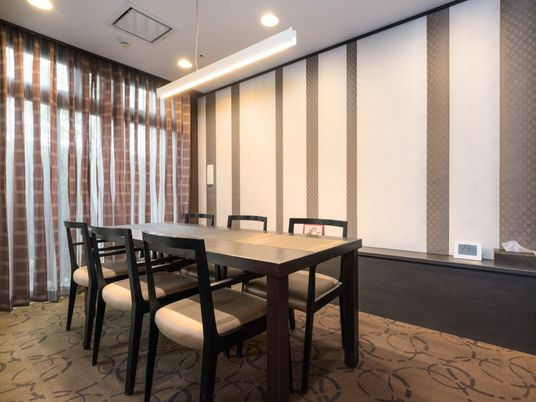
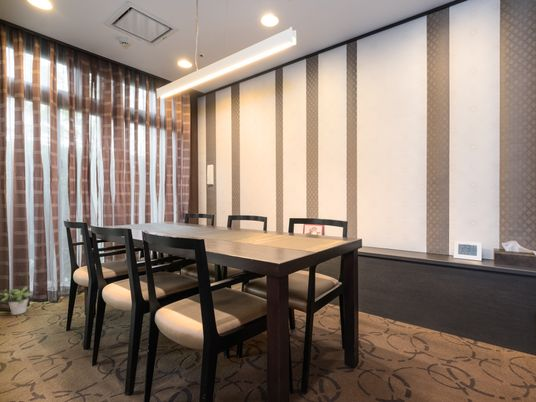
+ potted plant [0,285,32,316]
